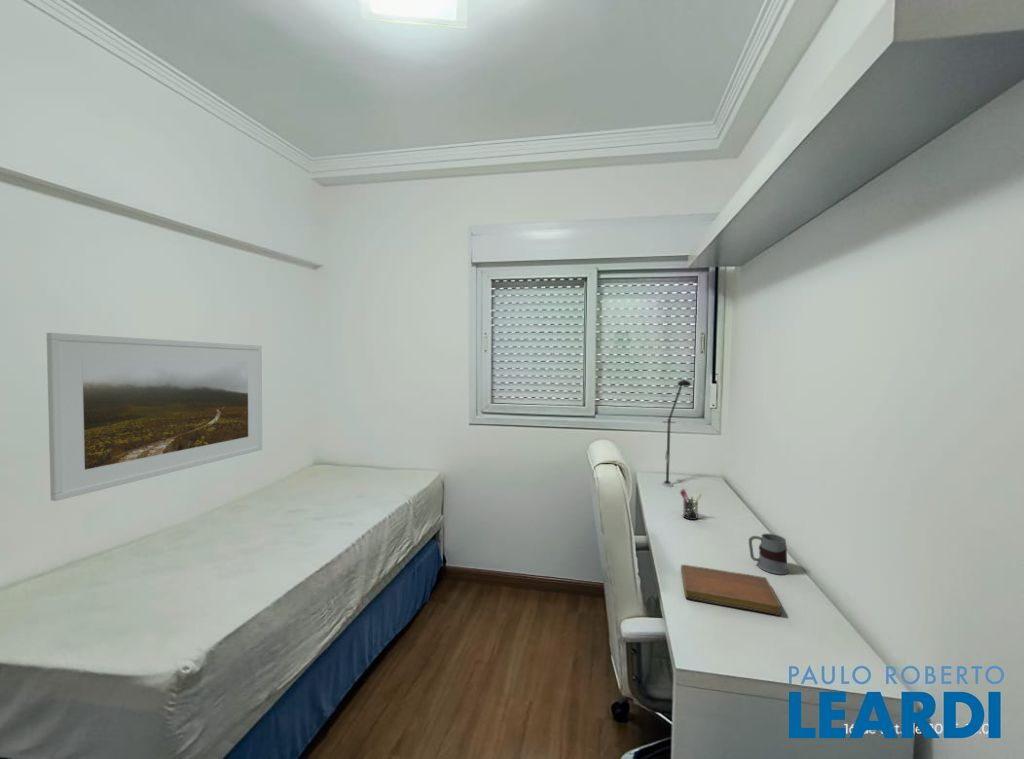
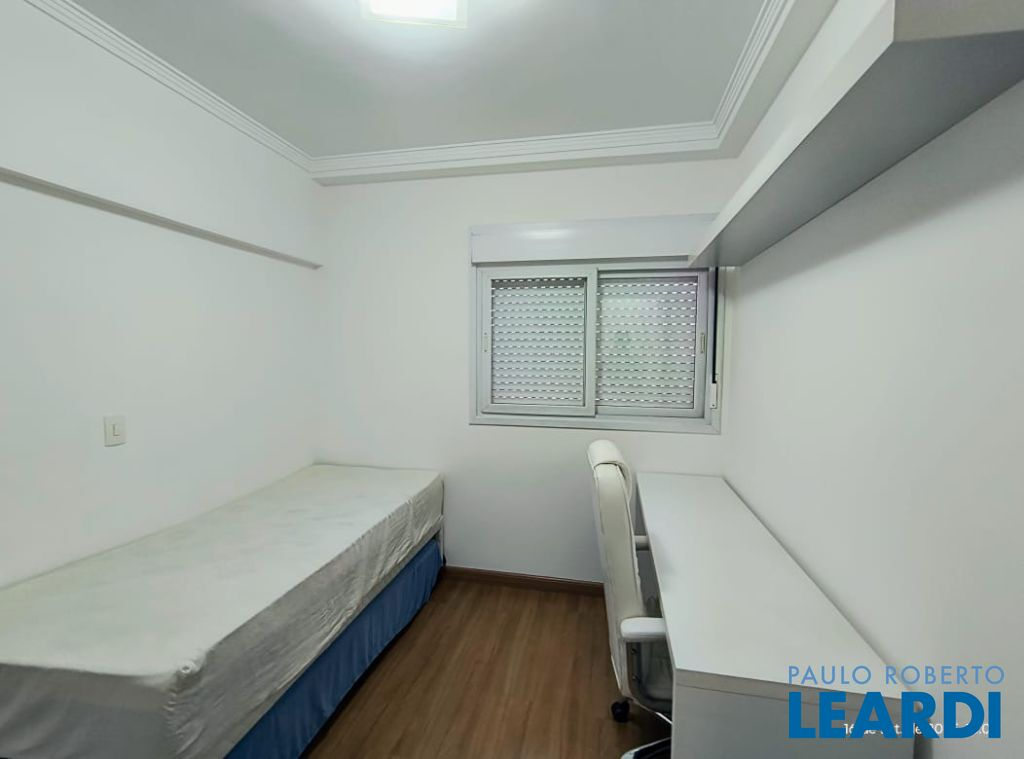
- pen holder [679,488,703,521]
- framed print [46,332,263,502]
- notebook [680,564,783,616]
- desk lamp [661,378,692,488]
- mug [748,533,790,575]
